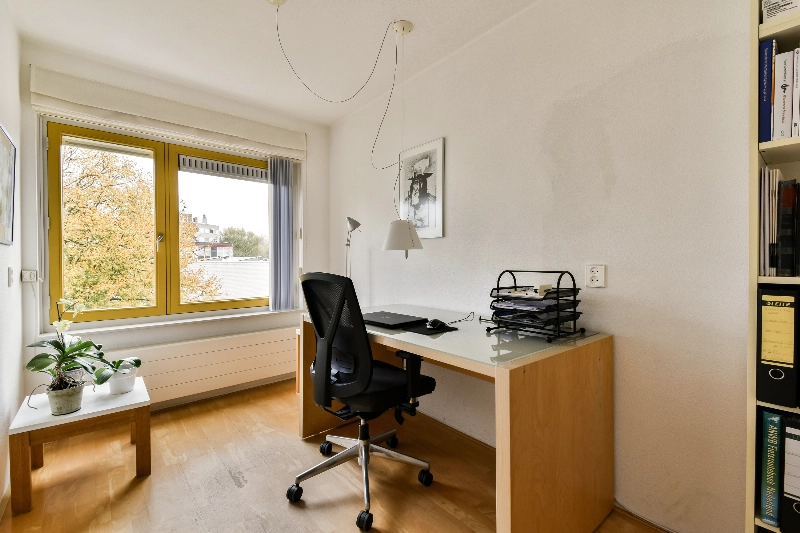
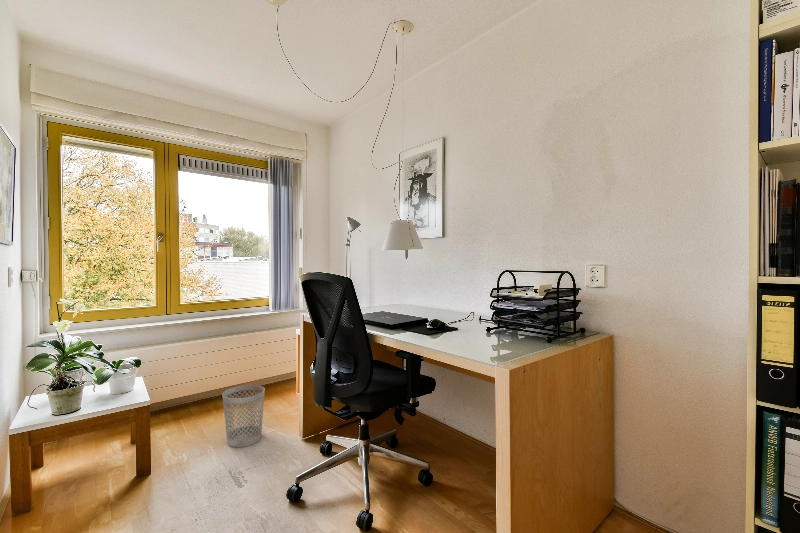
+ wastebasket [221,384,266,448]
